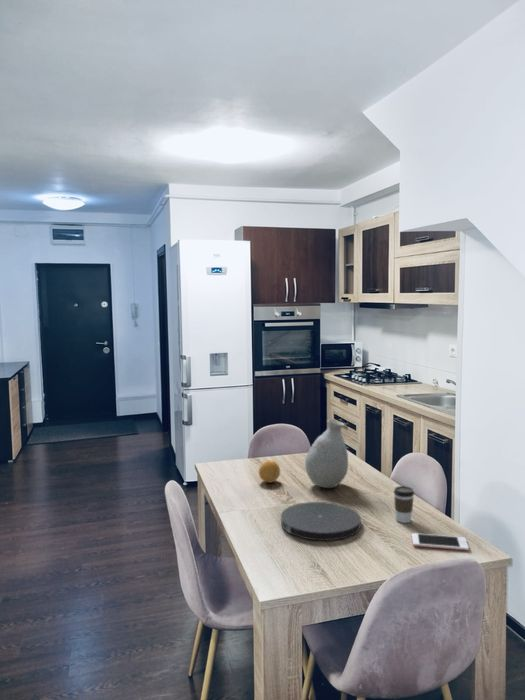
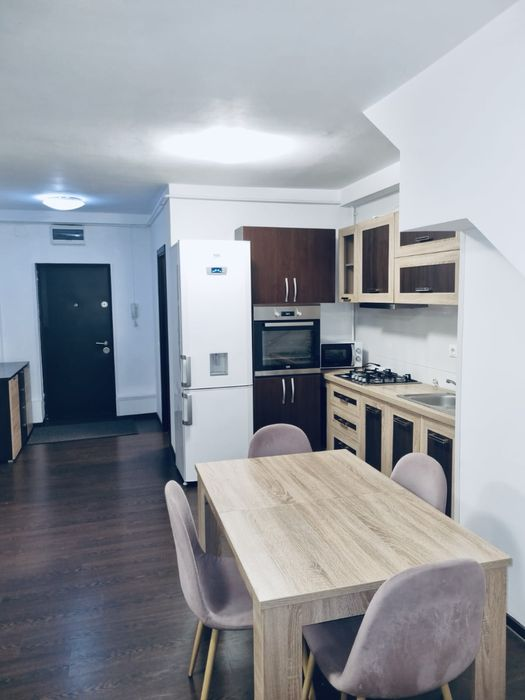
- coffee cup [393,485,415,524]
- cell phone [411,532,470,552]
- plate [280,501,362,541]
- fruit [258,459,281,484]
- vase [304,419,349,489]
